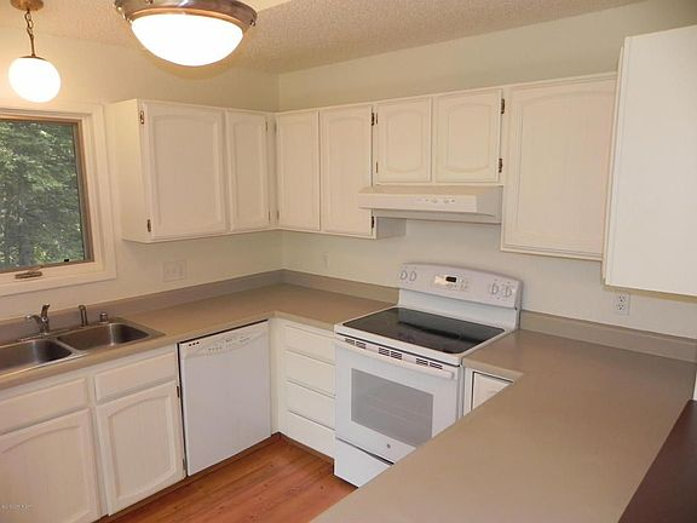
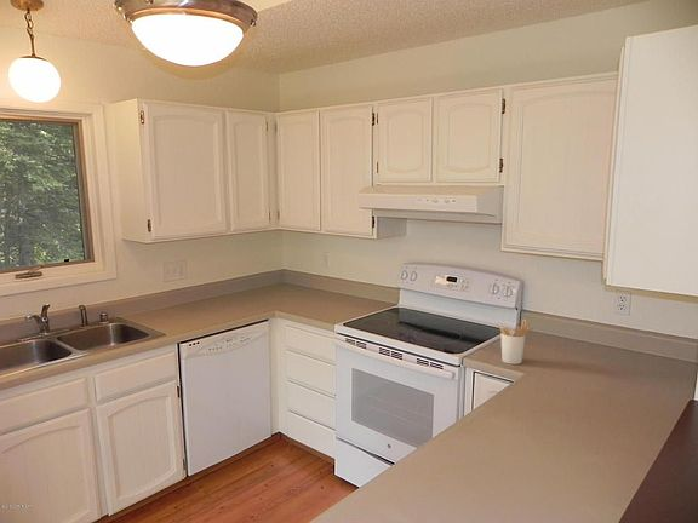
+ utensil holder [499,318,534,366]
